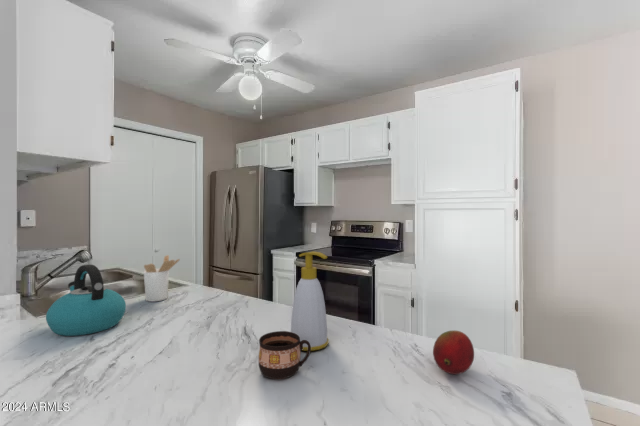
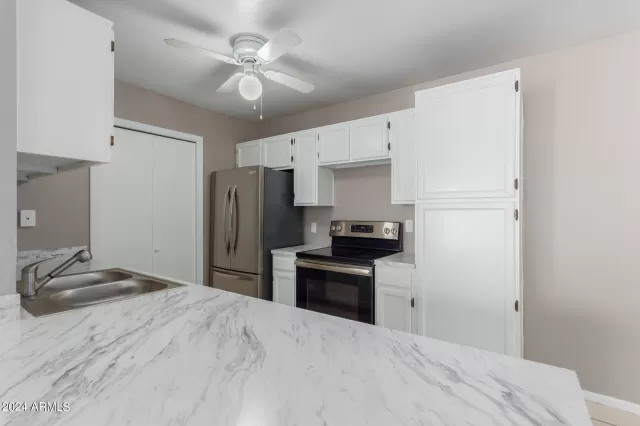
- kettle [45,264,127,337]
- utensil holder [143,254,181,302]
- fruit [432,329,475,375]
- cup [258,330,311,380]
- soap bottle [290,251,329,352]
